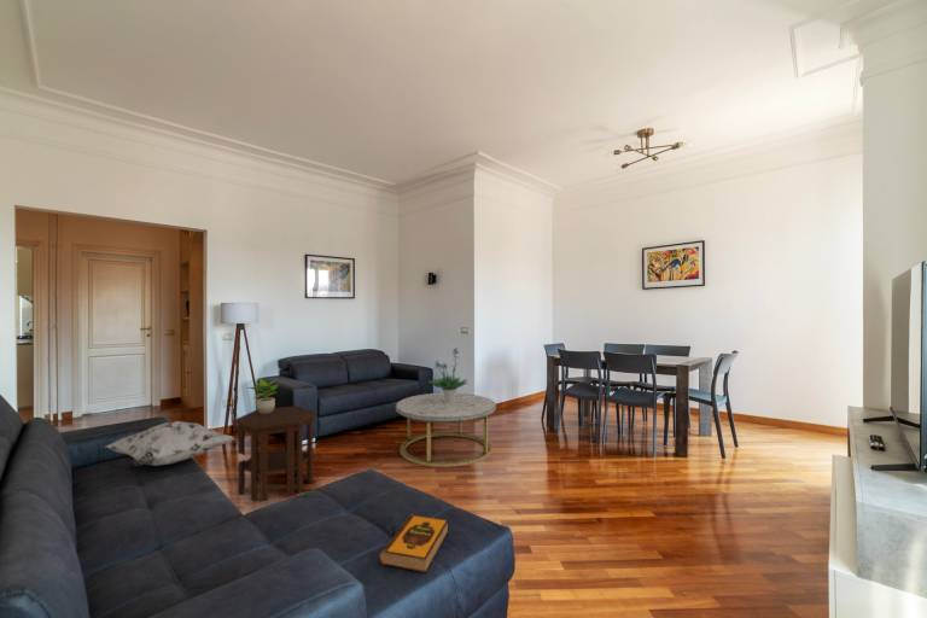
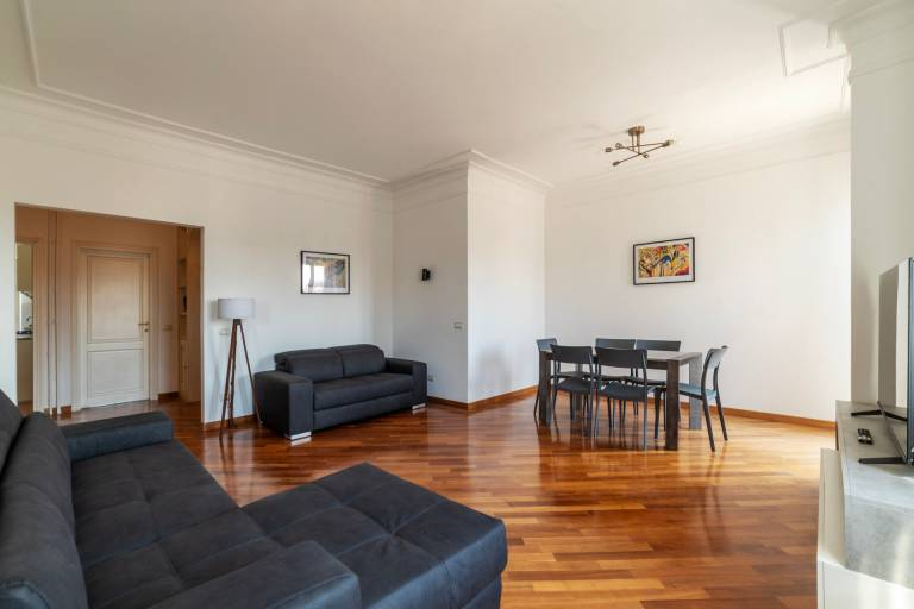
- coffee table [395,392,497,468]
- potted plant [246,378,279,414]
- side table [232,404,319,503]
- hardback book [378,513,450,573]
- decorative pillow [105,420,237,467]
- potted plant [428,346,470,403]
